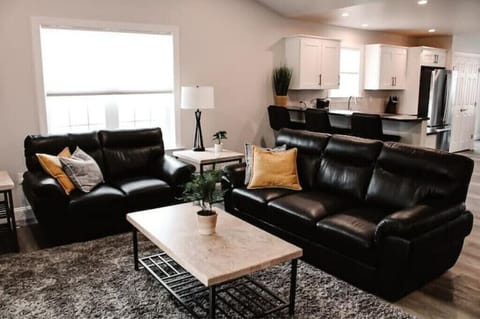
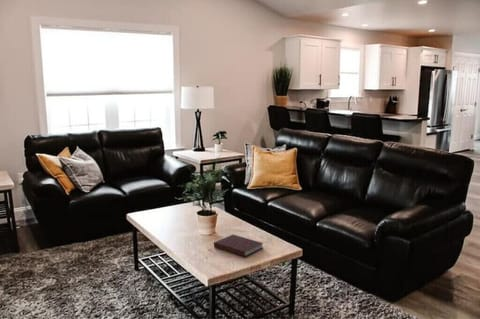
+ notebook [213,234,264,258]
